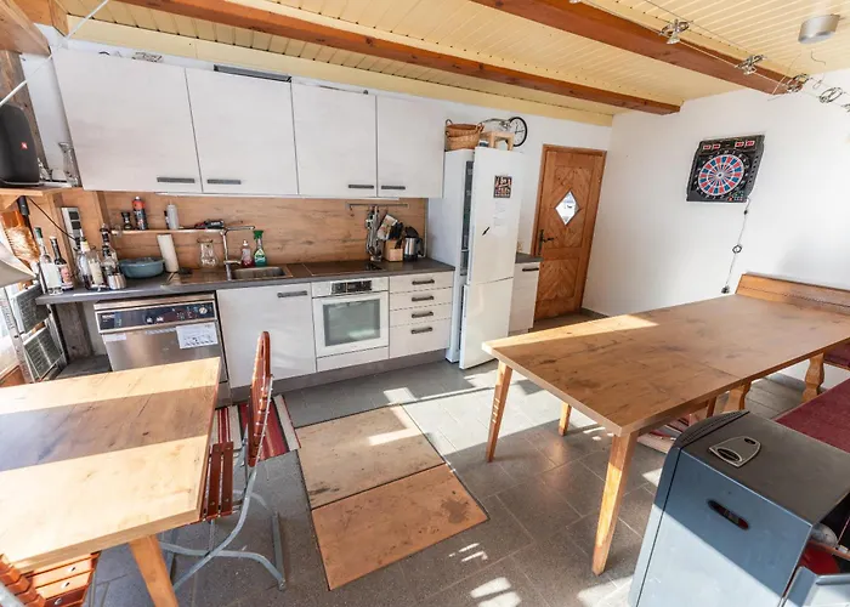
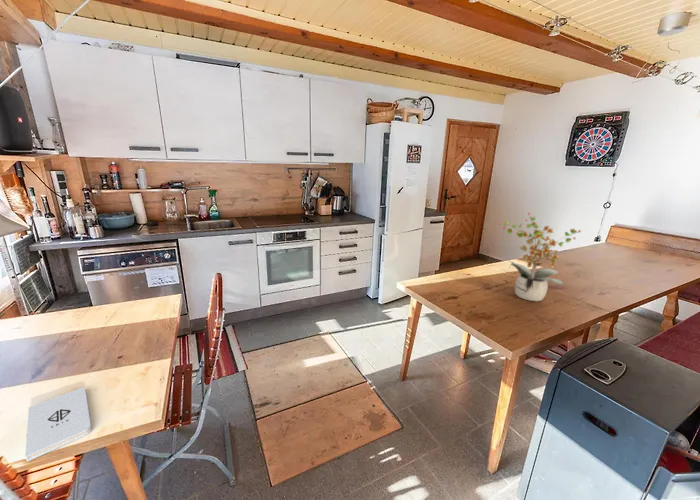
+ notepad [24,387,93,462]
+ potted plant [498,212,582,302]
